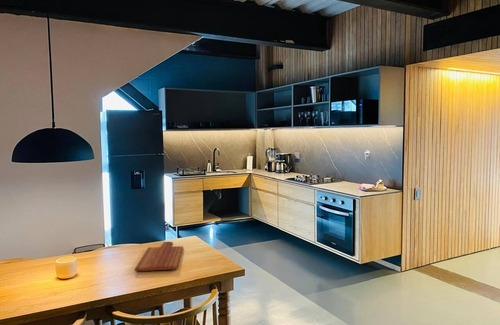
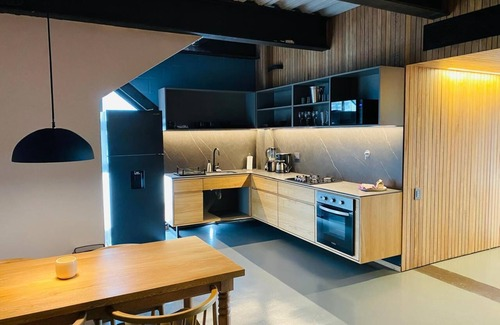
- cutting board [134,241,184,272]
